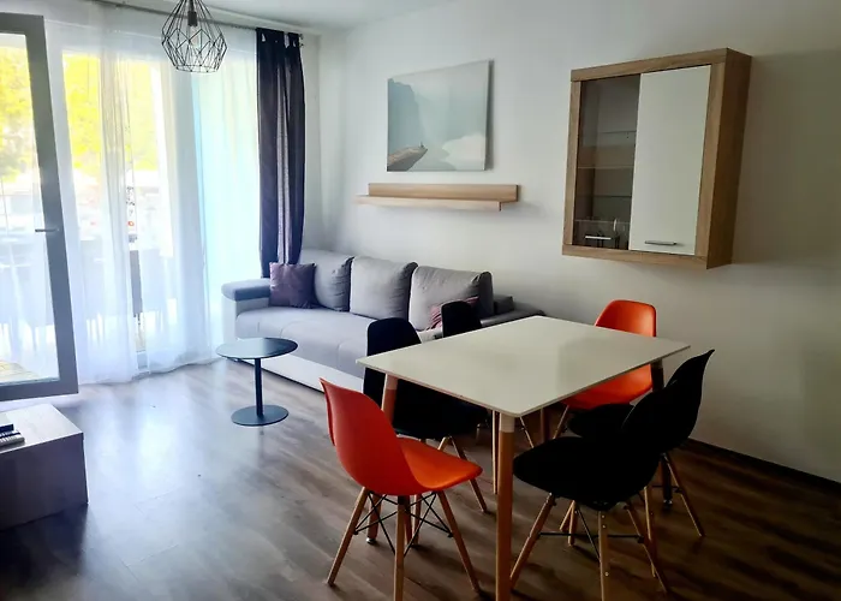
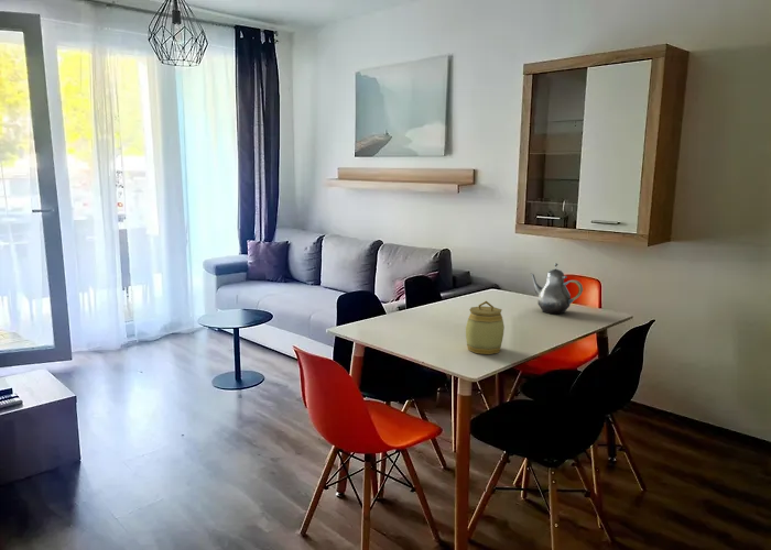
+ jar [465,300,506,355]
+ teapot [530,263,584,316]
